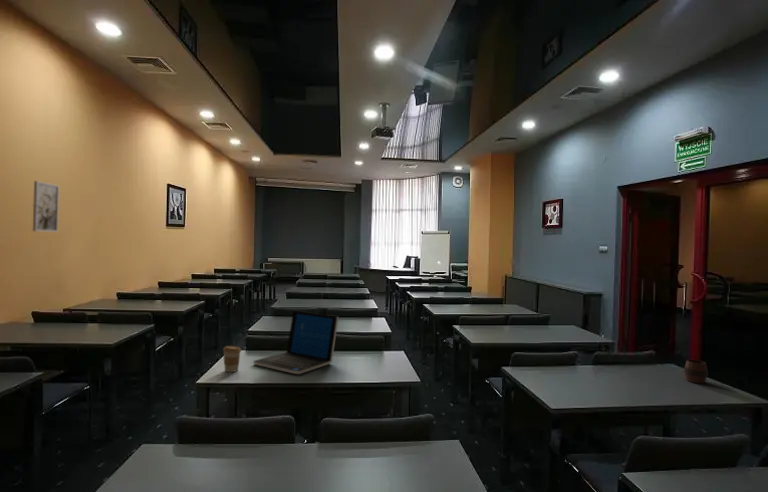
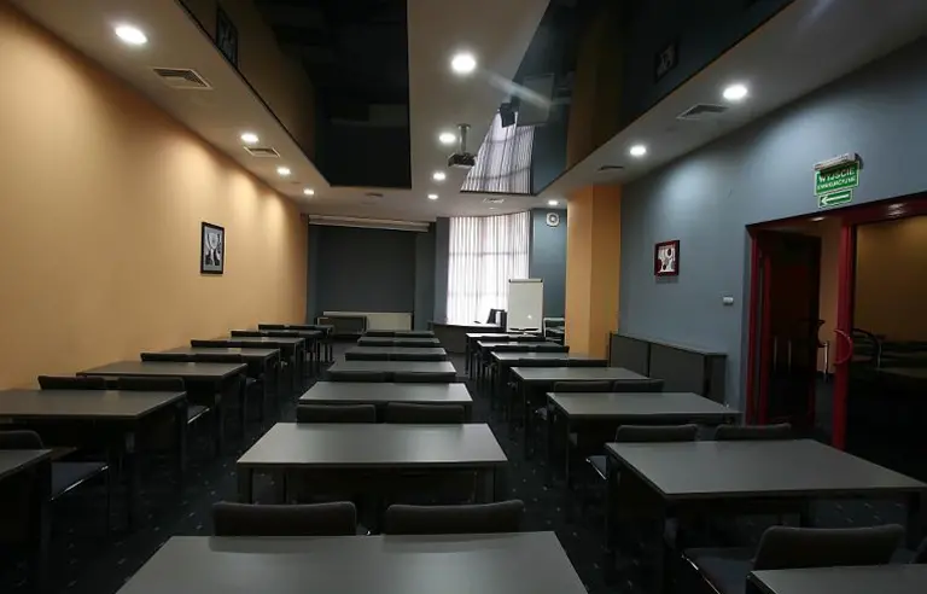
- laptop [252,309,340,375]
- coffee cup [222,345,242,373]
- wall art [32,180,60,233]
- cup [683,359,709,385]
